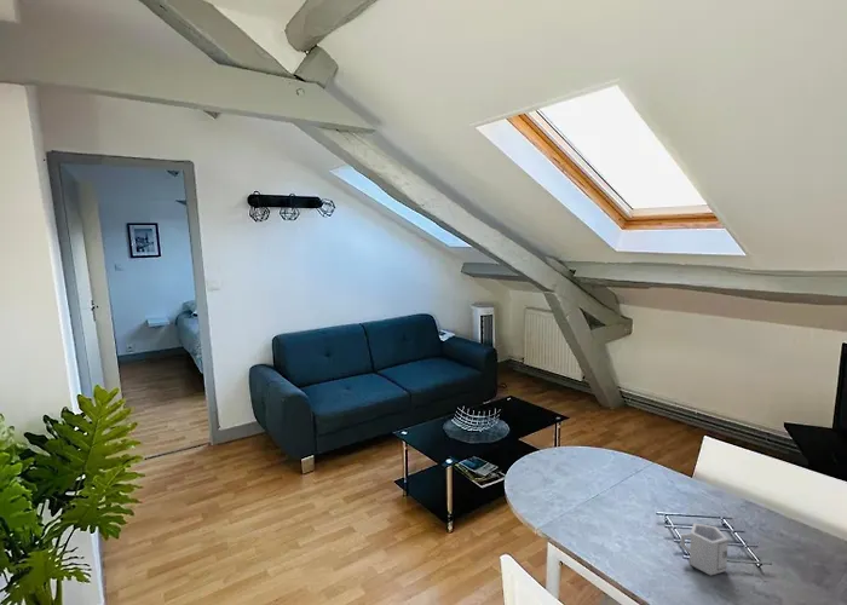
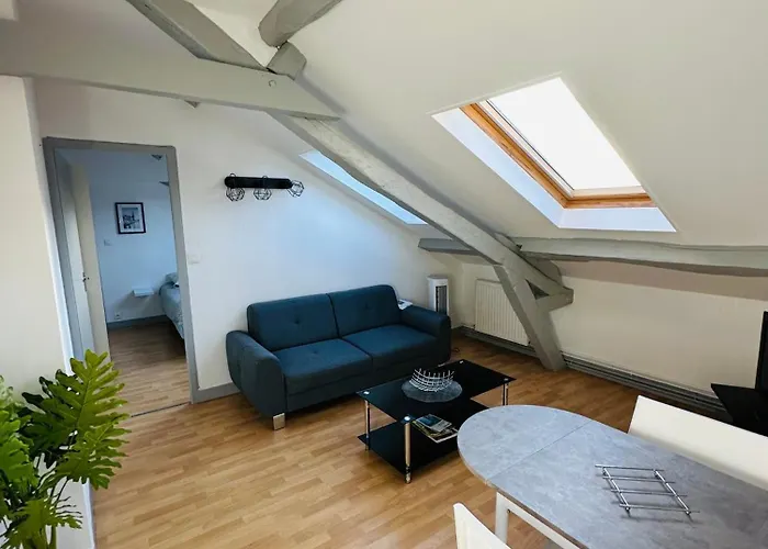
- cup [679,523,730,576]
